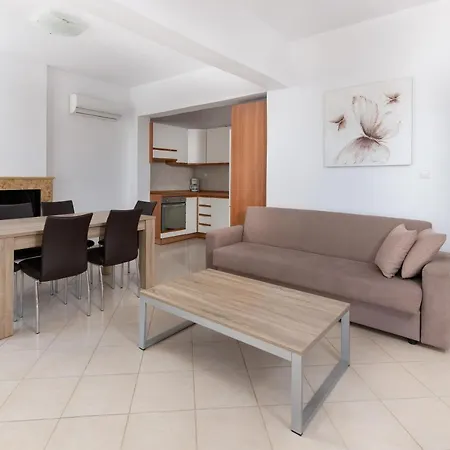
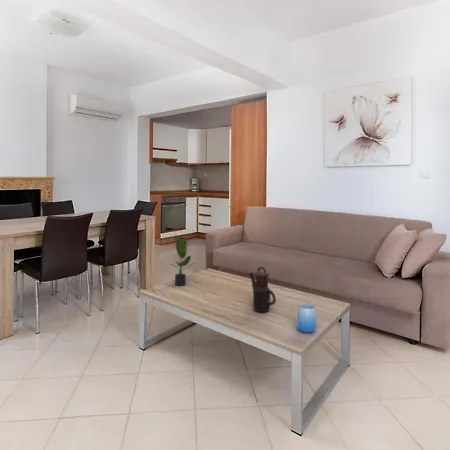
+ cup [296,304,317,334]
+ teapot [248,266,277,313]
+ potted plant [167,235,197,287]
